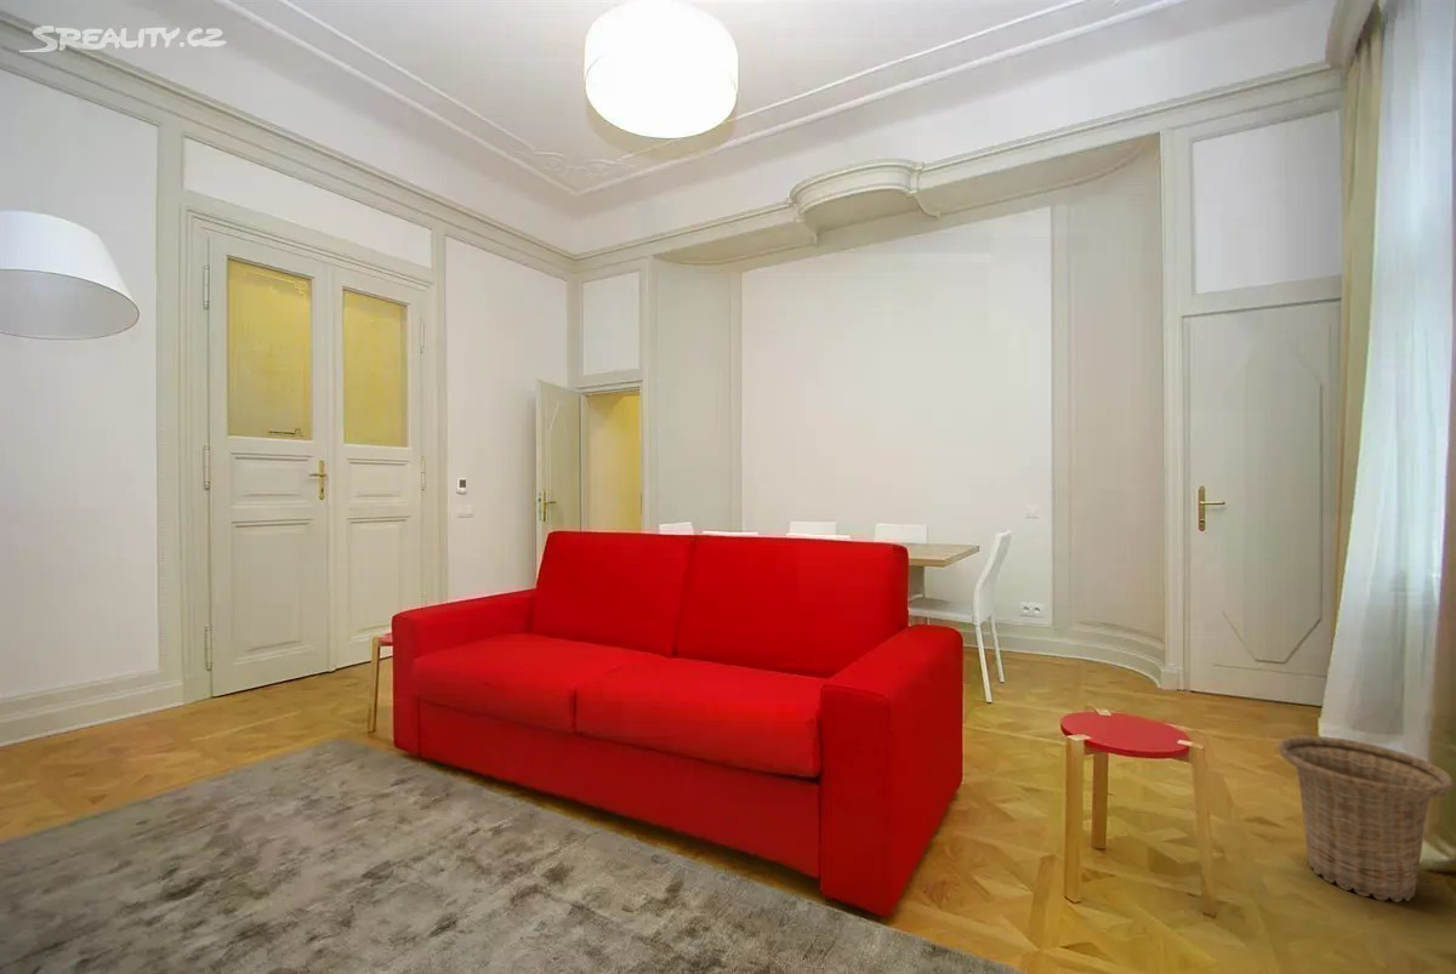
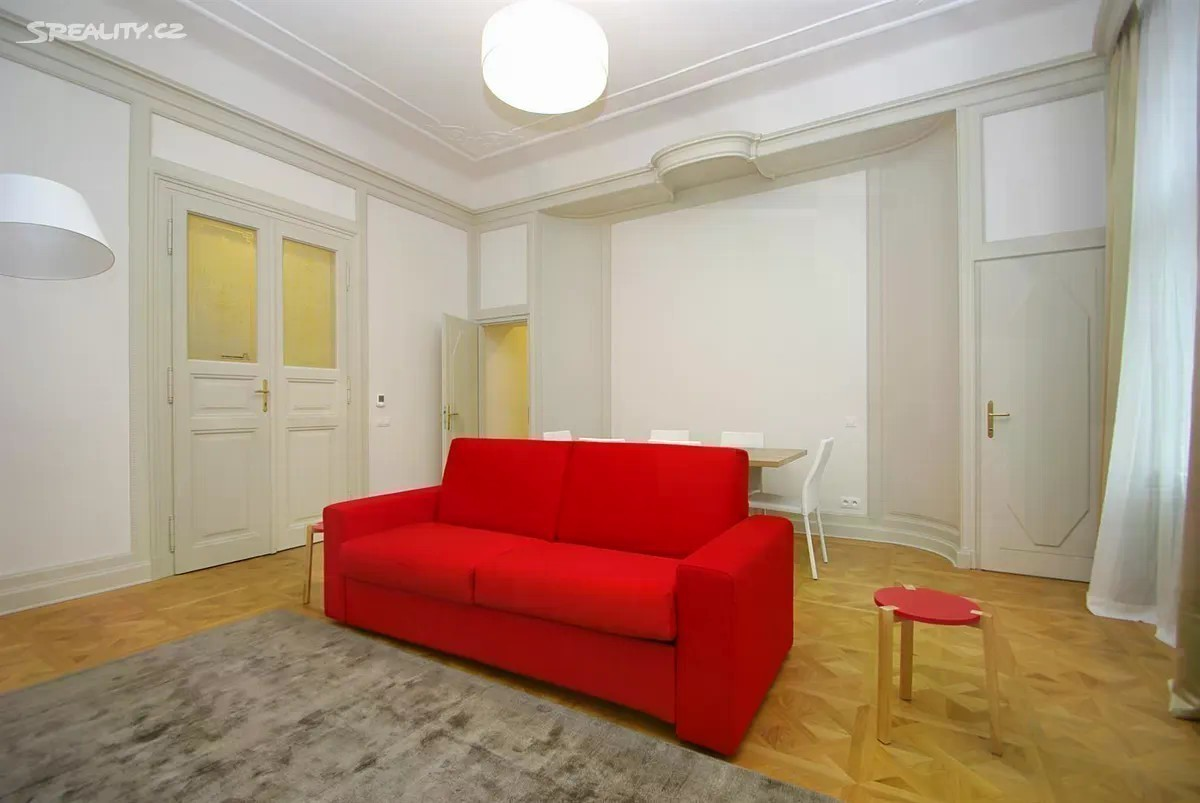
- basket [1276,735,1456,904]
